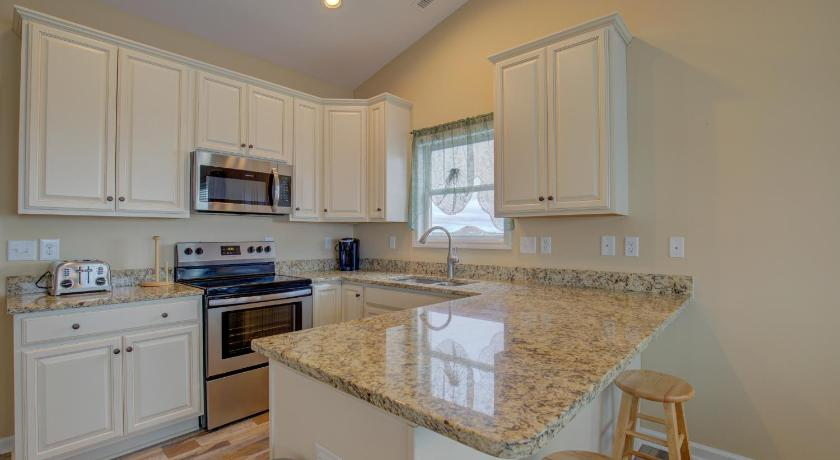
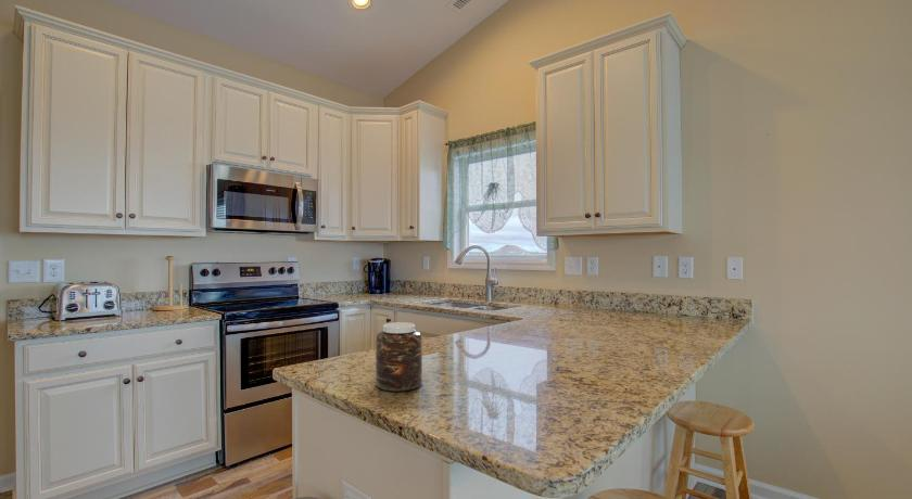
+ jar [375,321,423,393]
